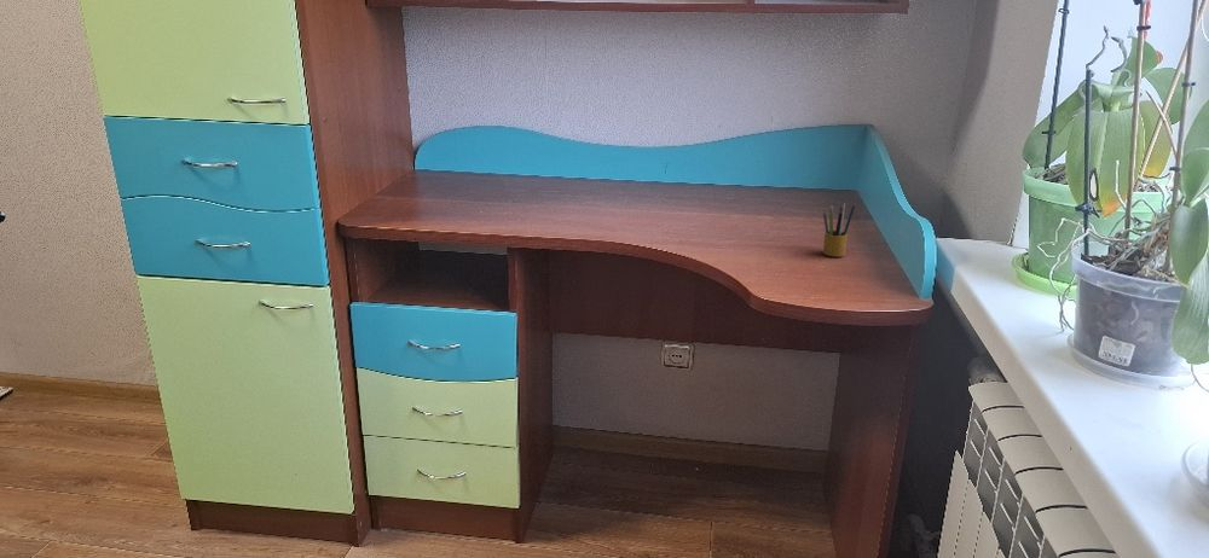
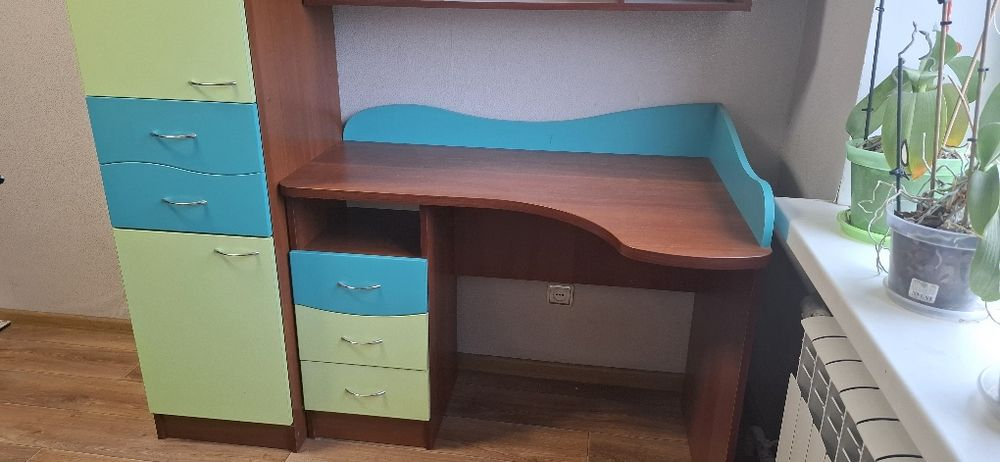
- pencil box [822,198,856,257]
